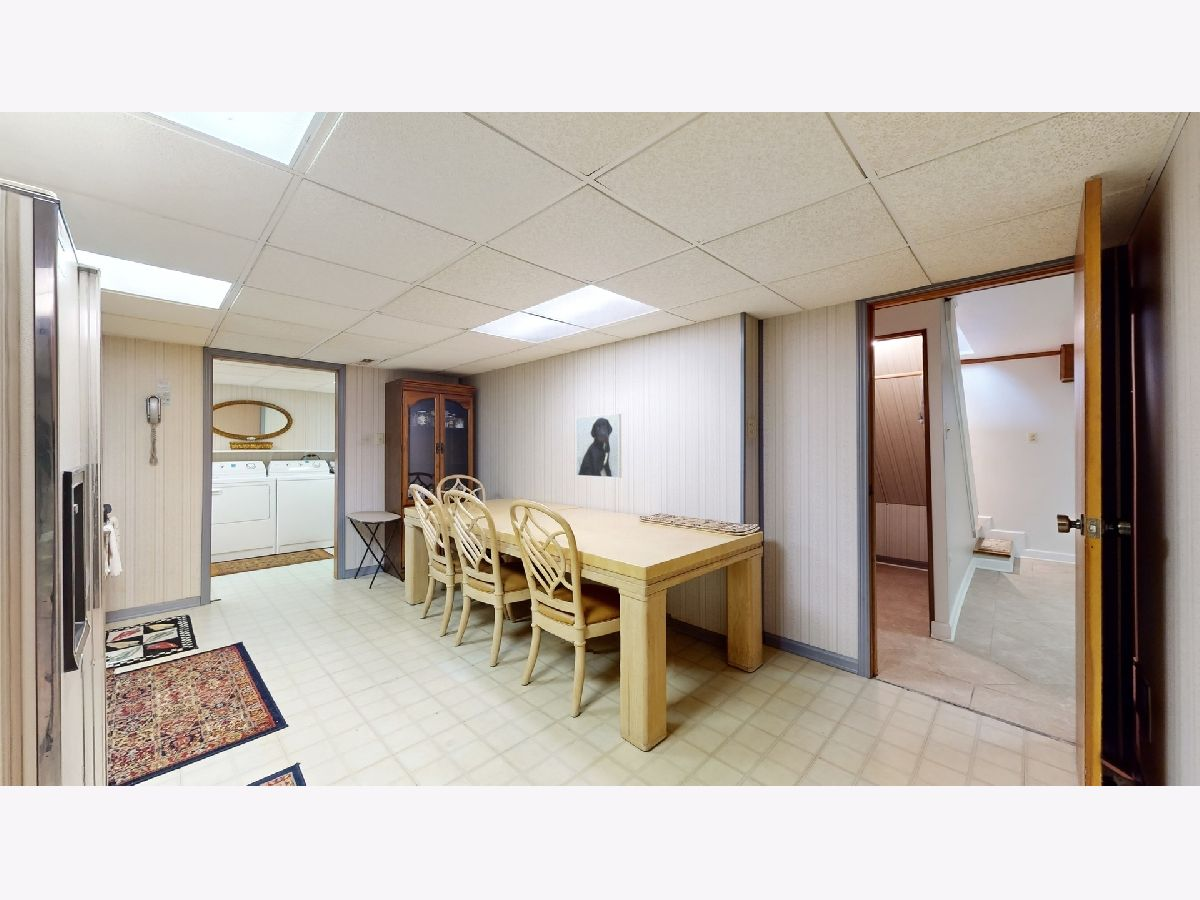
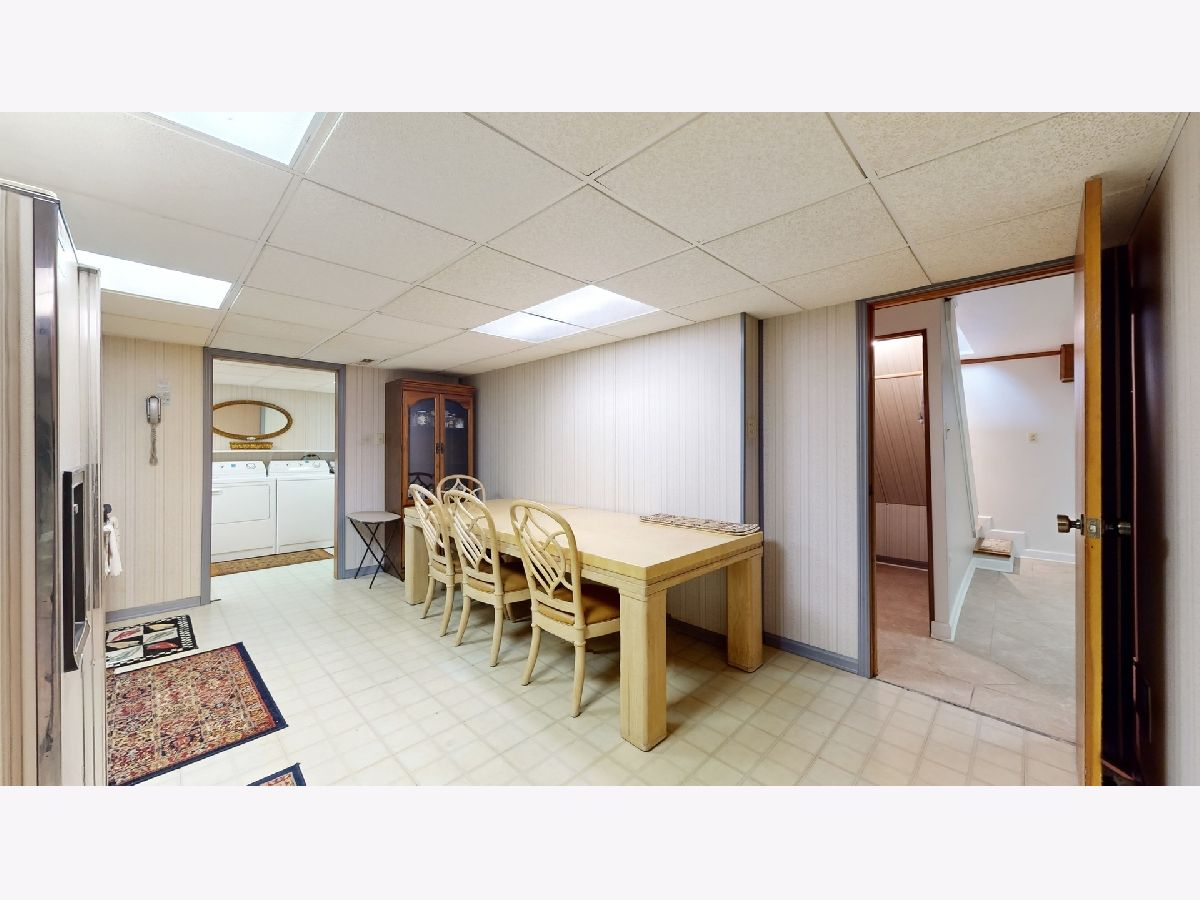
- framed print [575,413,622,479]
